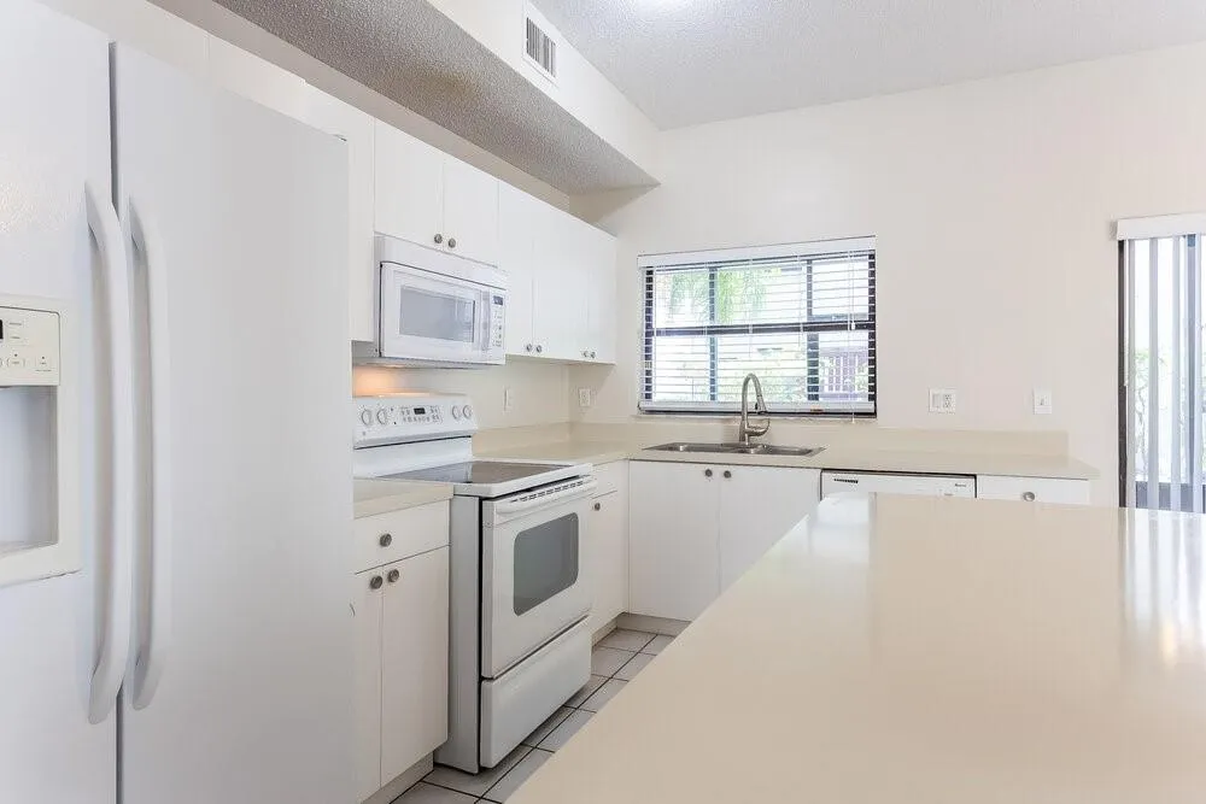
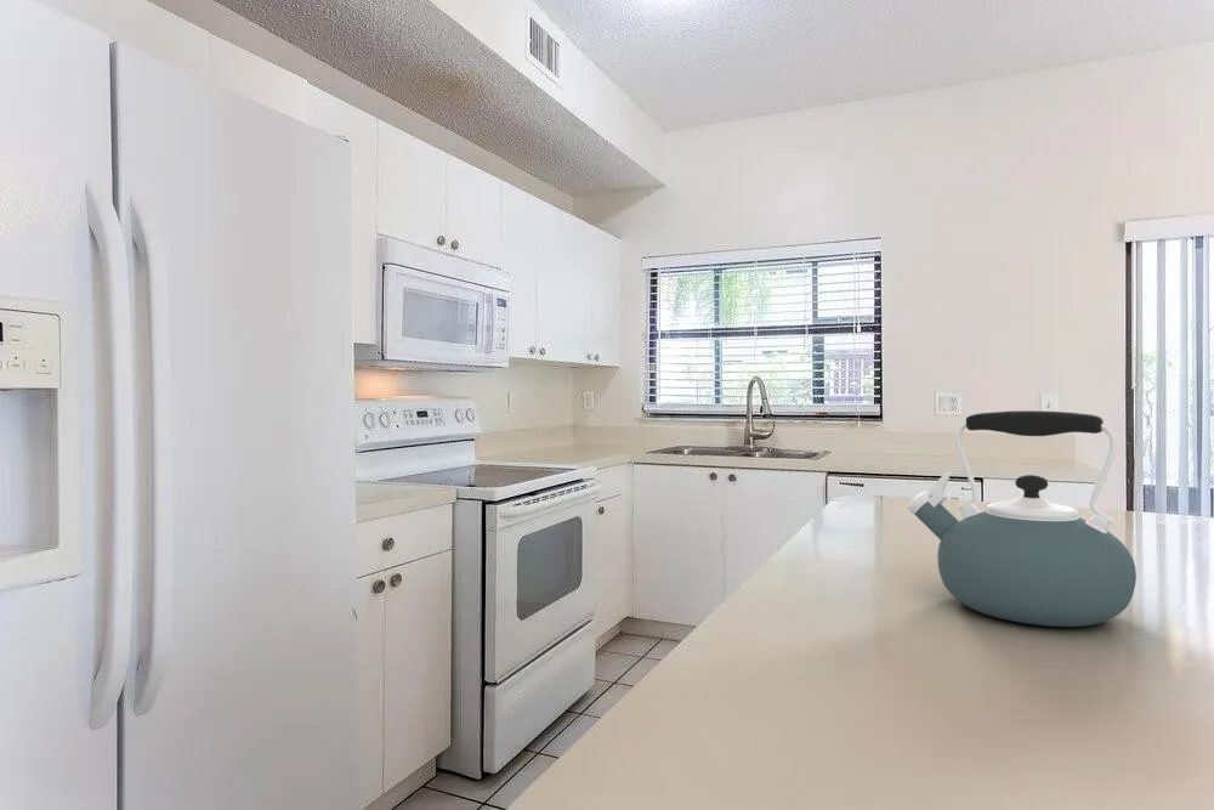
+ kettle [907,409,1138,628]
